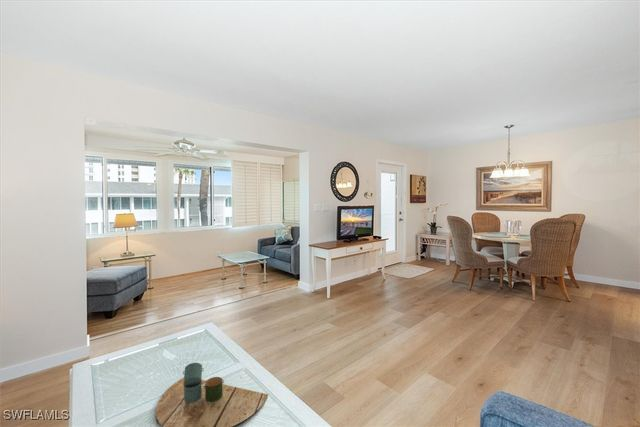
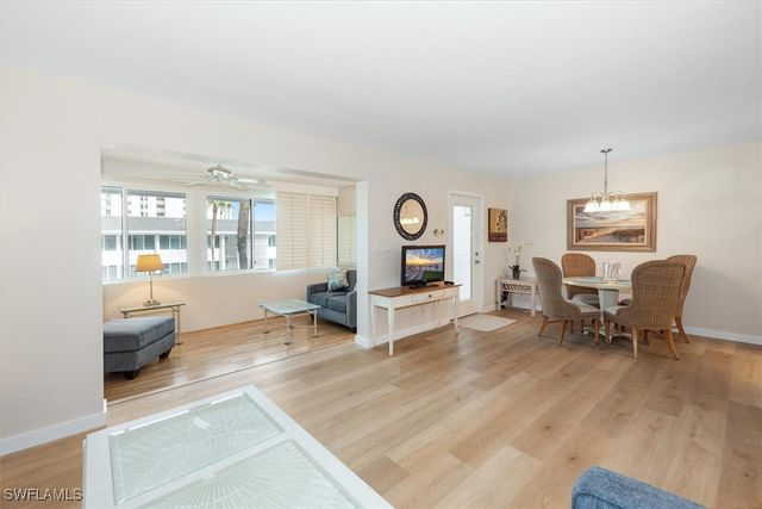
- decorative tray [155,362,269,427]
